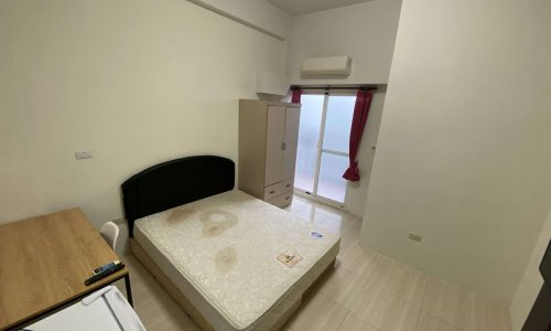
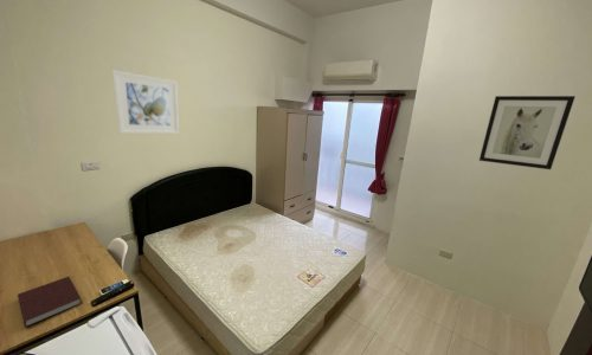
+ wall art [478,95,577,170]
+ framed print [111,69,180,135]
+ notebook [17,276,83,328]
